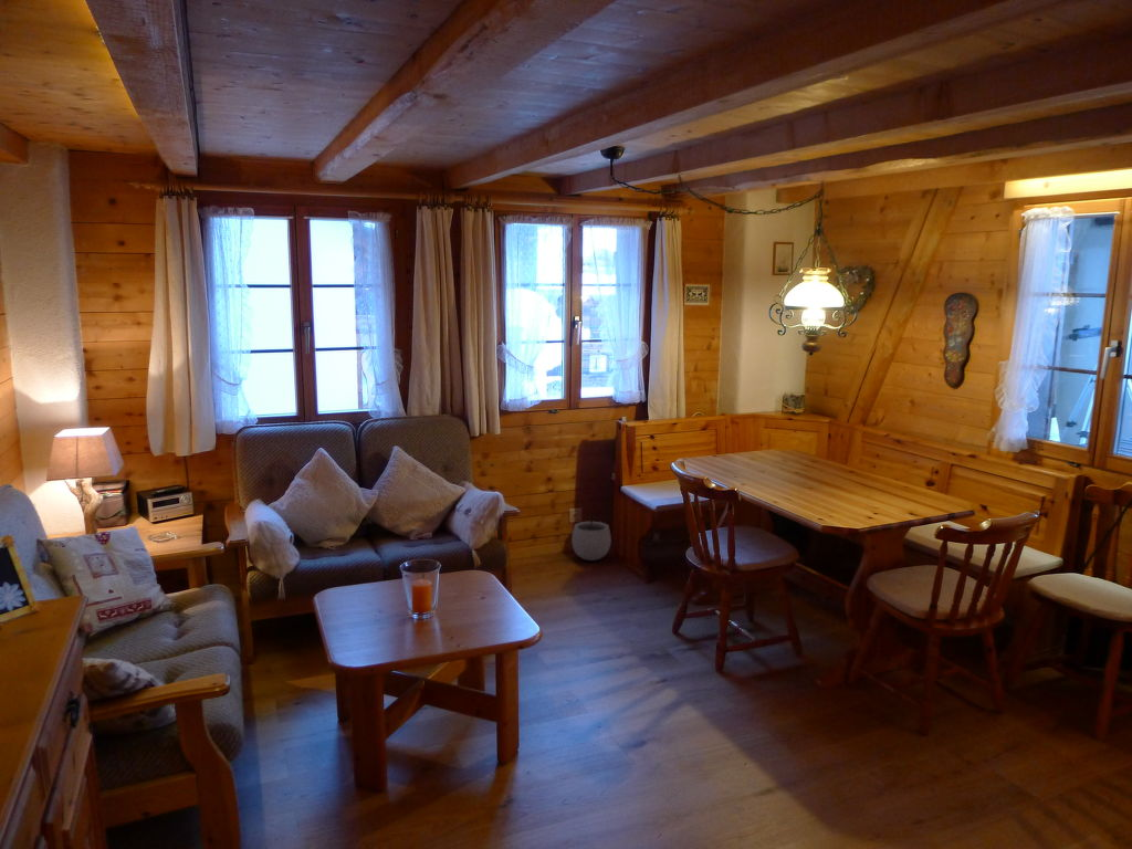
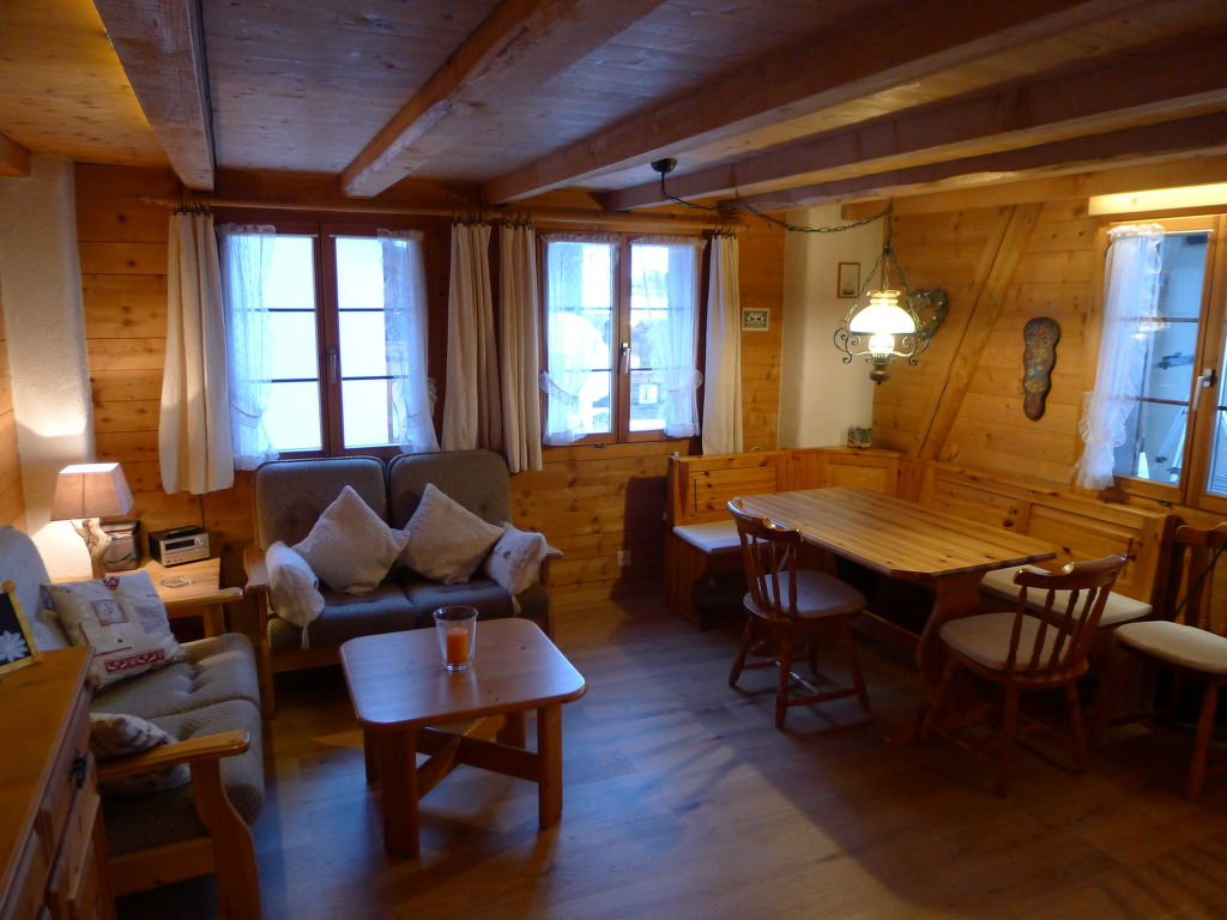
- plant pot [570,511,612,562]
